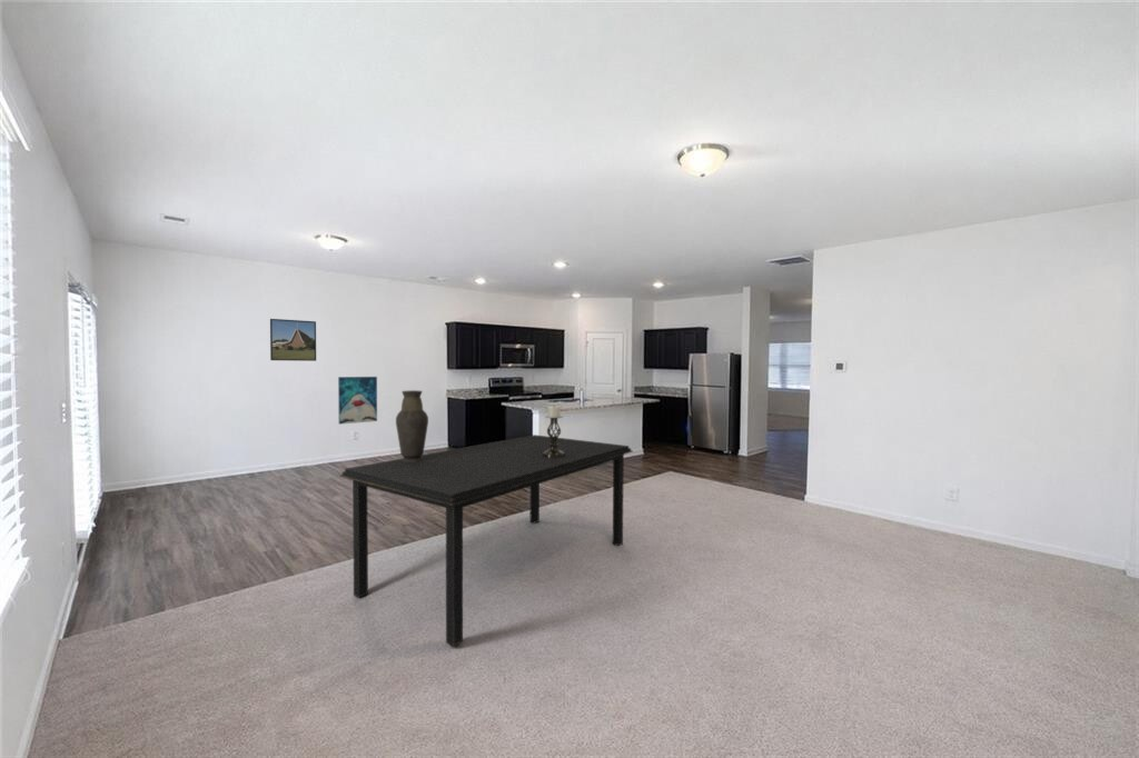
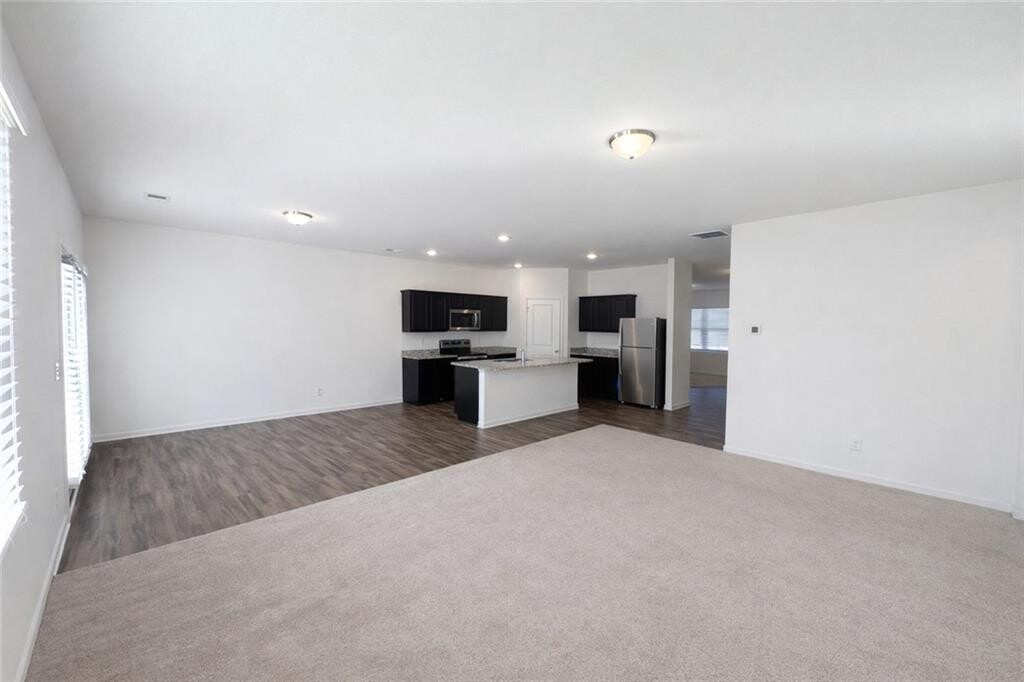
- dining table [338,433,634,647]
- candle holder [543,403,565,458]
- vase [395,389,429,462]
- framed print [269,318,317,362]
- wall art [337,376,378,426]
